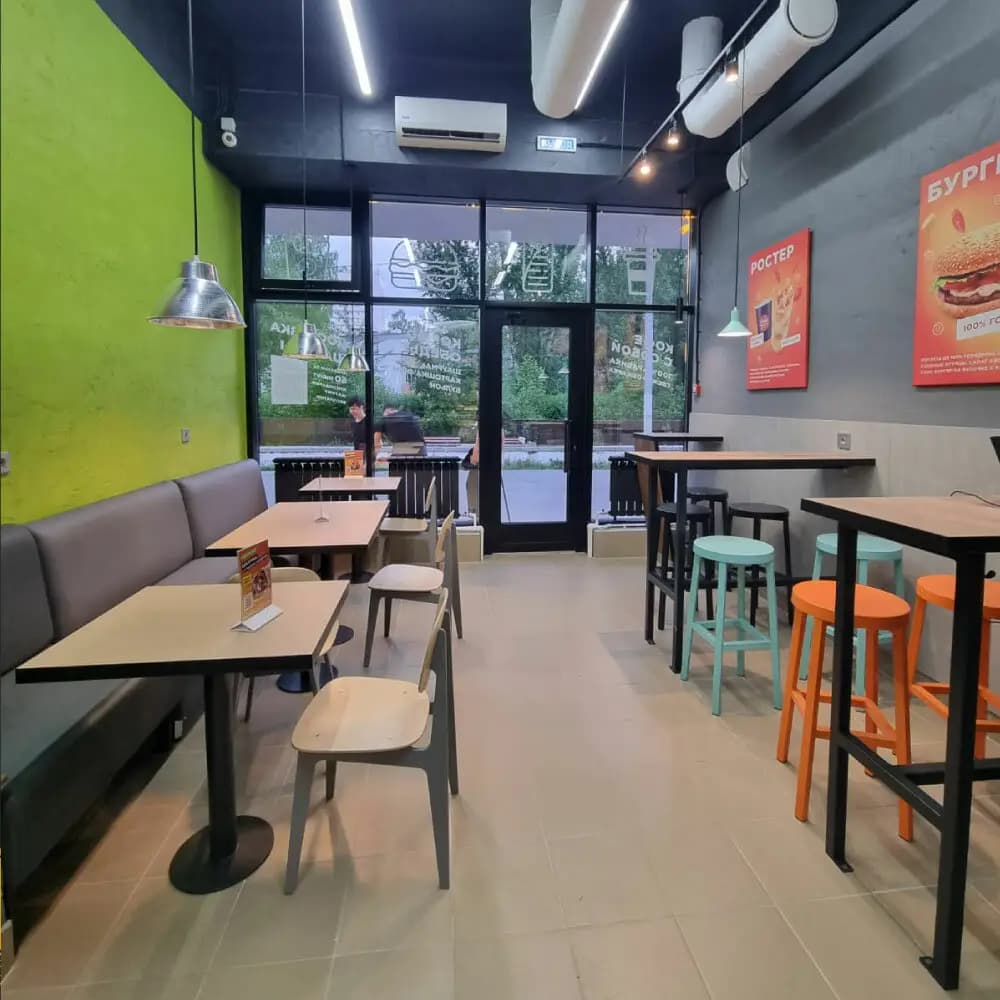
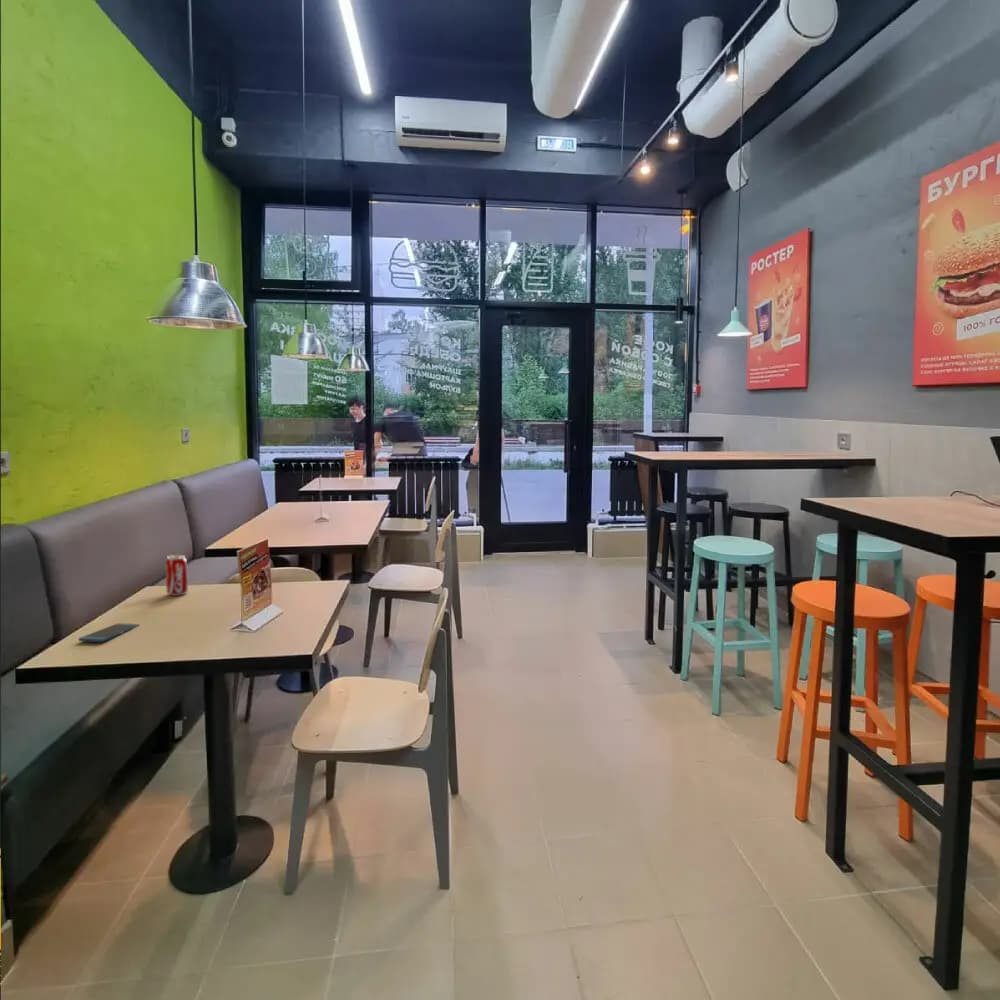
+ beverage can [164,554,189,597]
+ smartphone [78,622,140,643]
